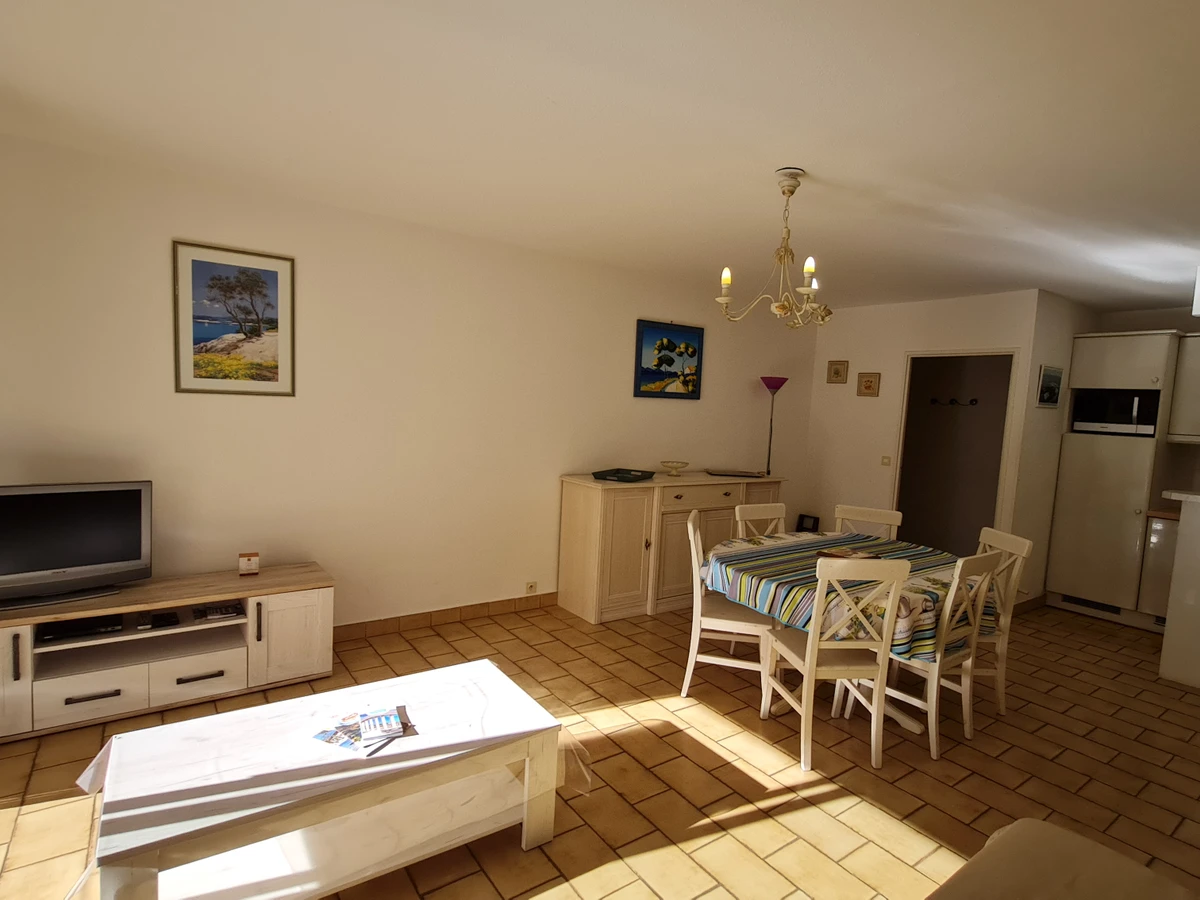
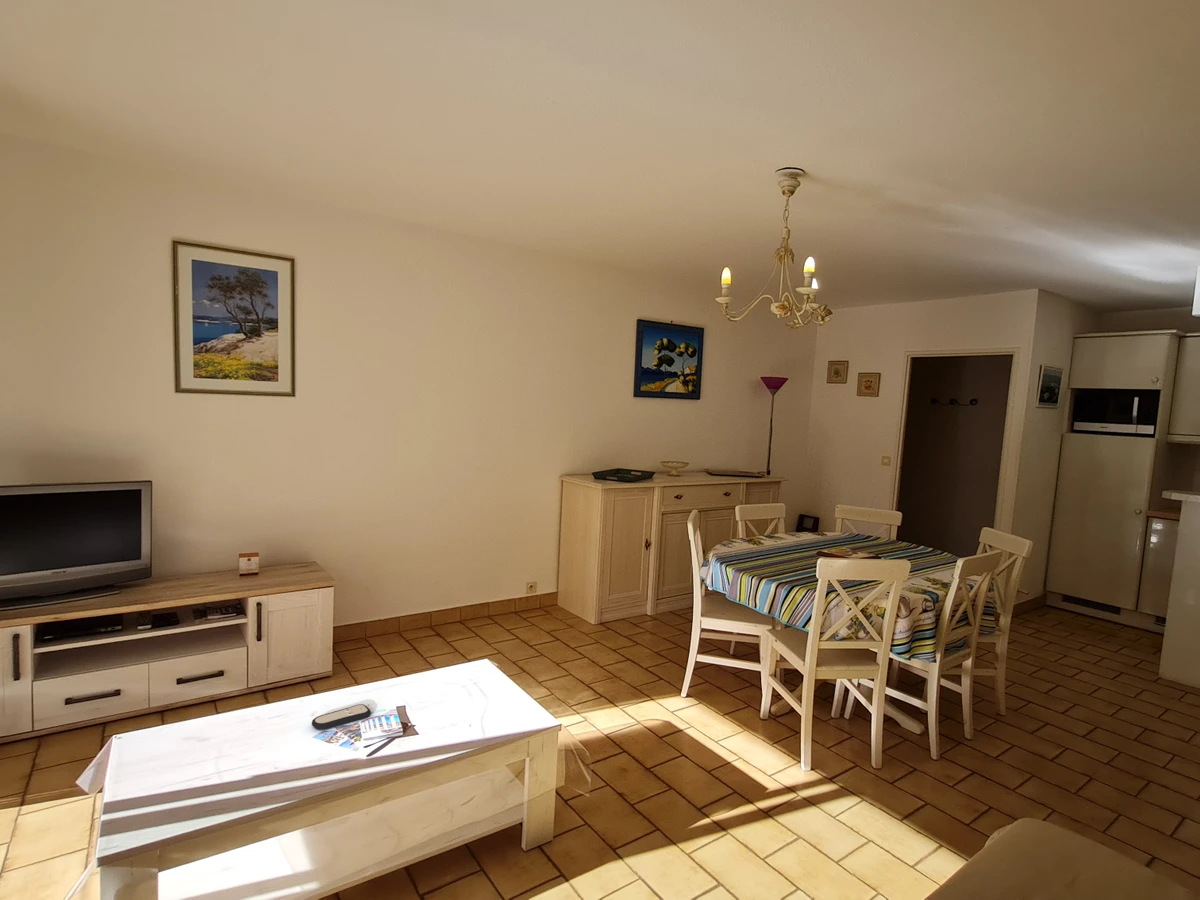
+ remote control [311,703,372,731]
